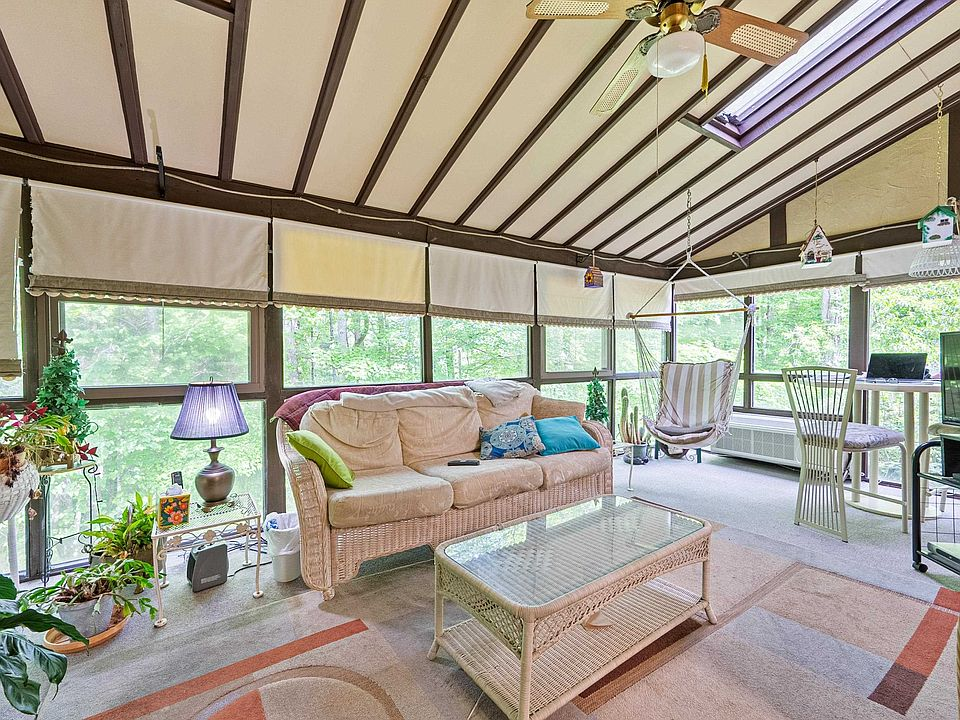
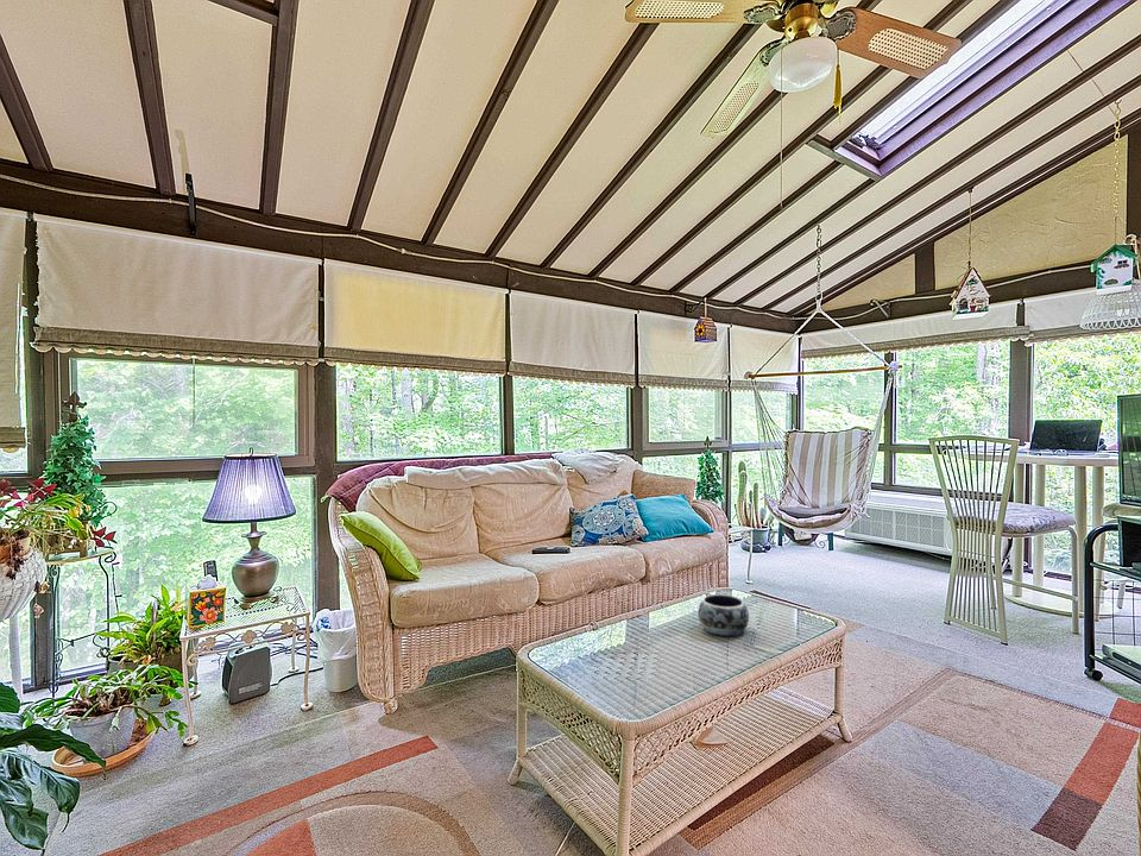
+ decorative bowl [696,593,750,637]
